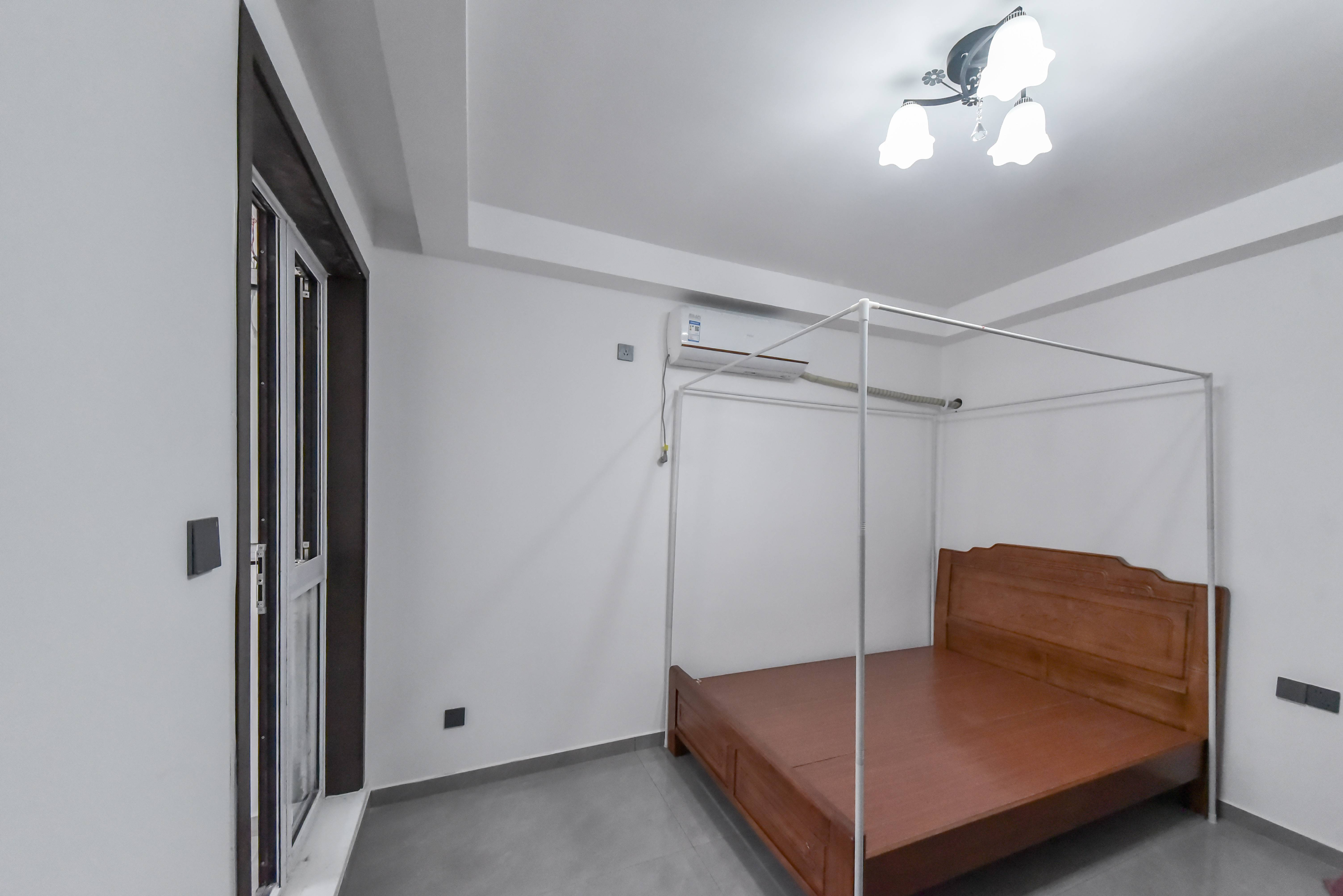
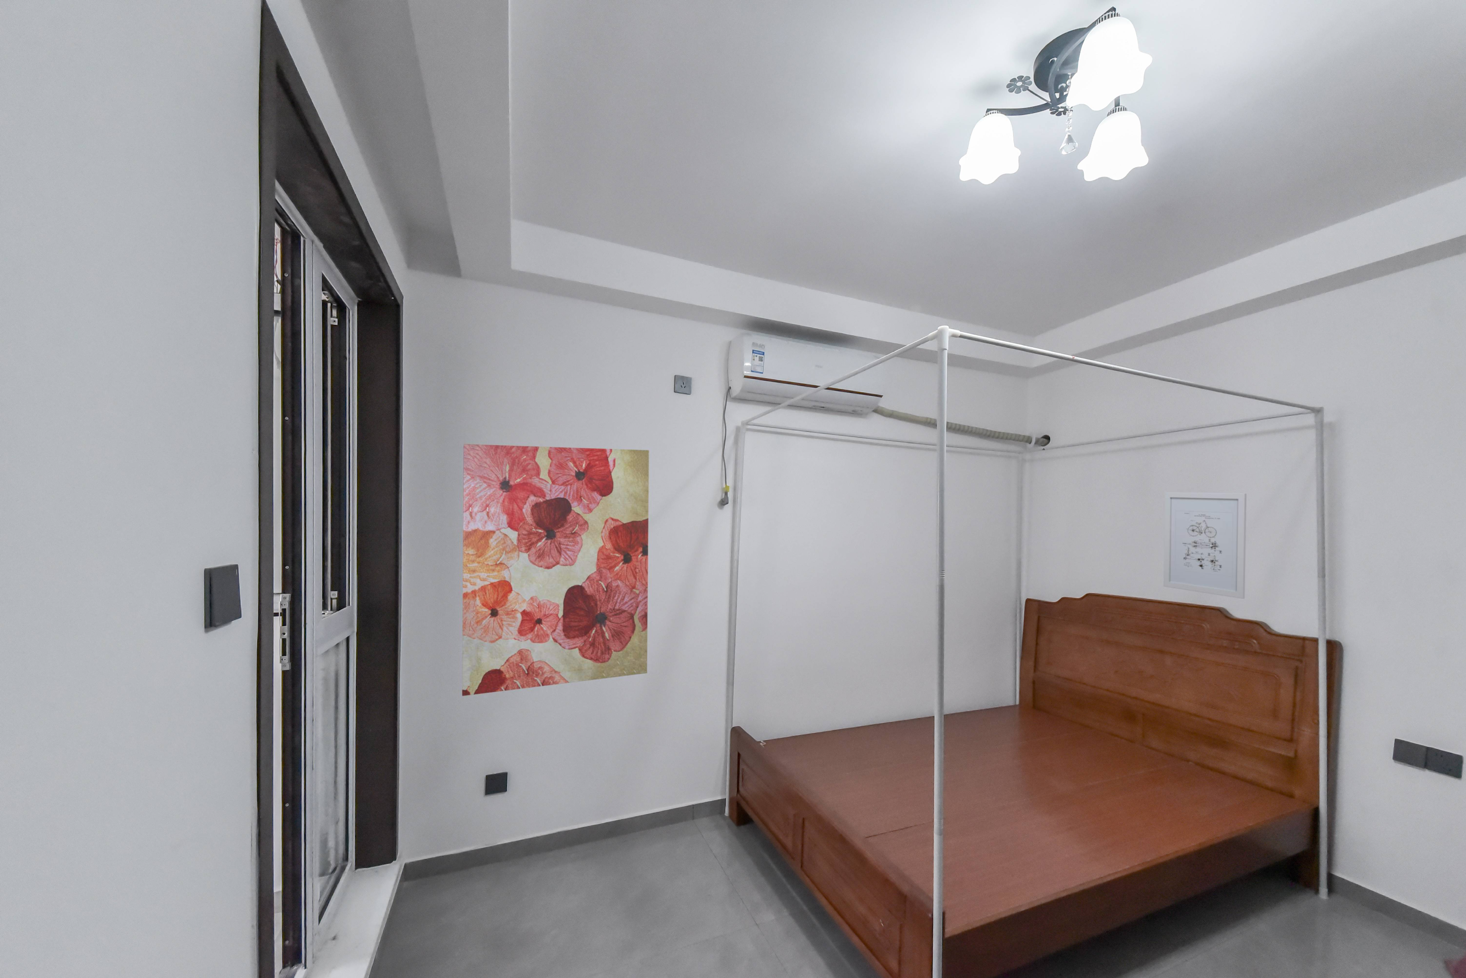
+ wall art [462,443,649,696]
+ wall art [1164,492,1247,599]
